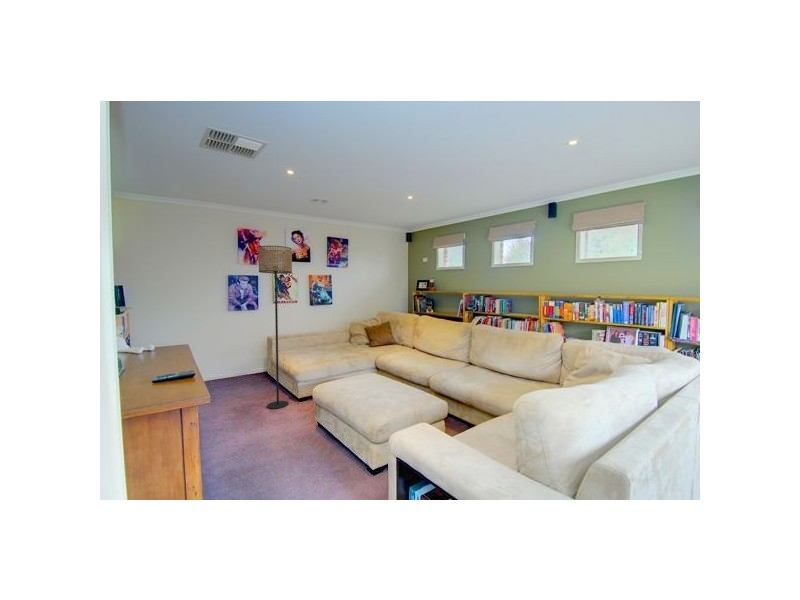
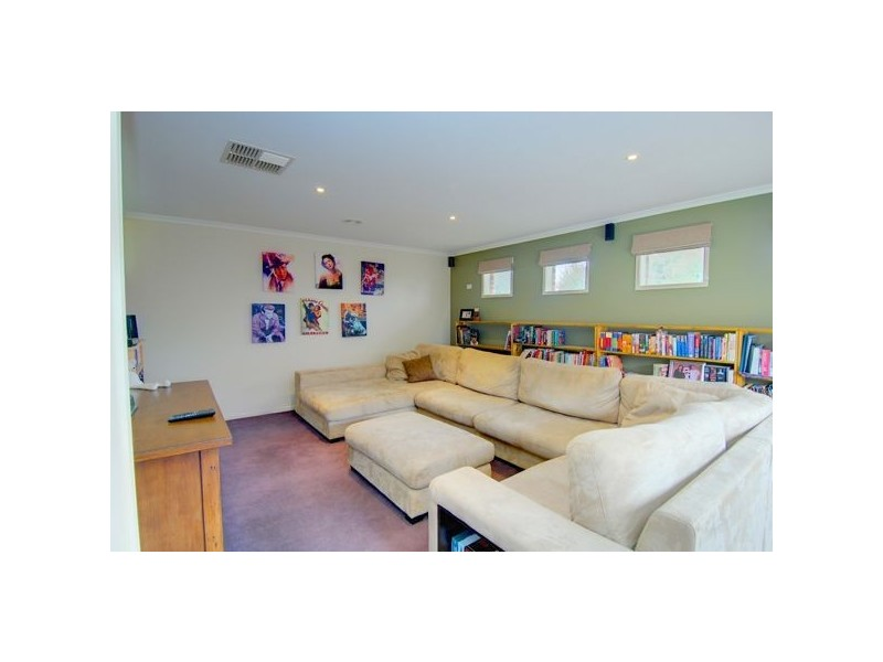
- floor lamp [257,245,293,410]
